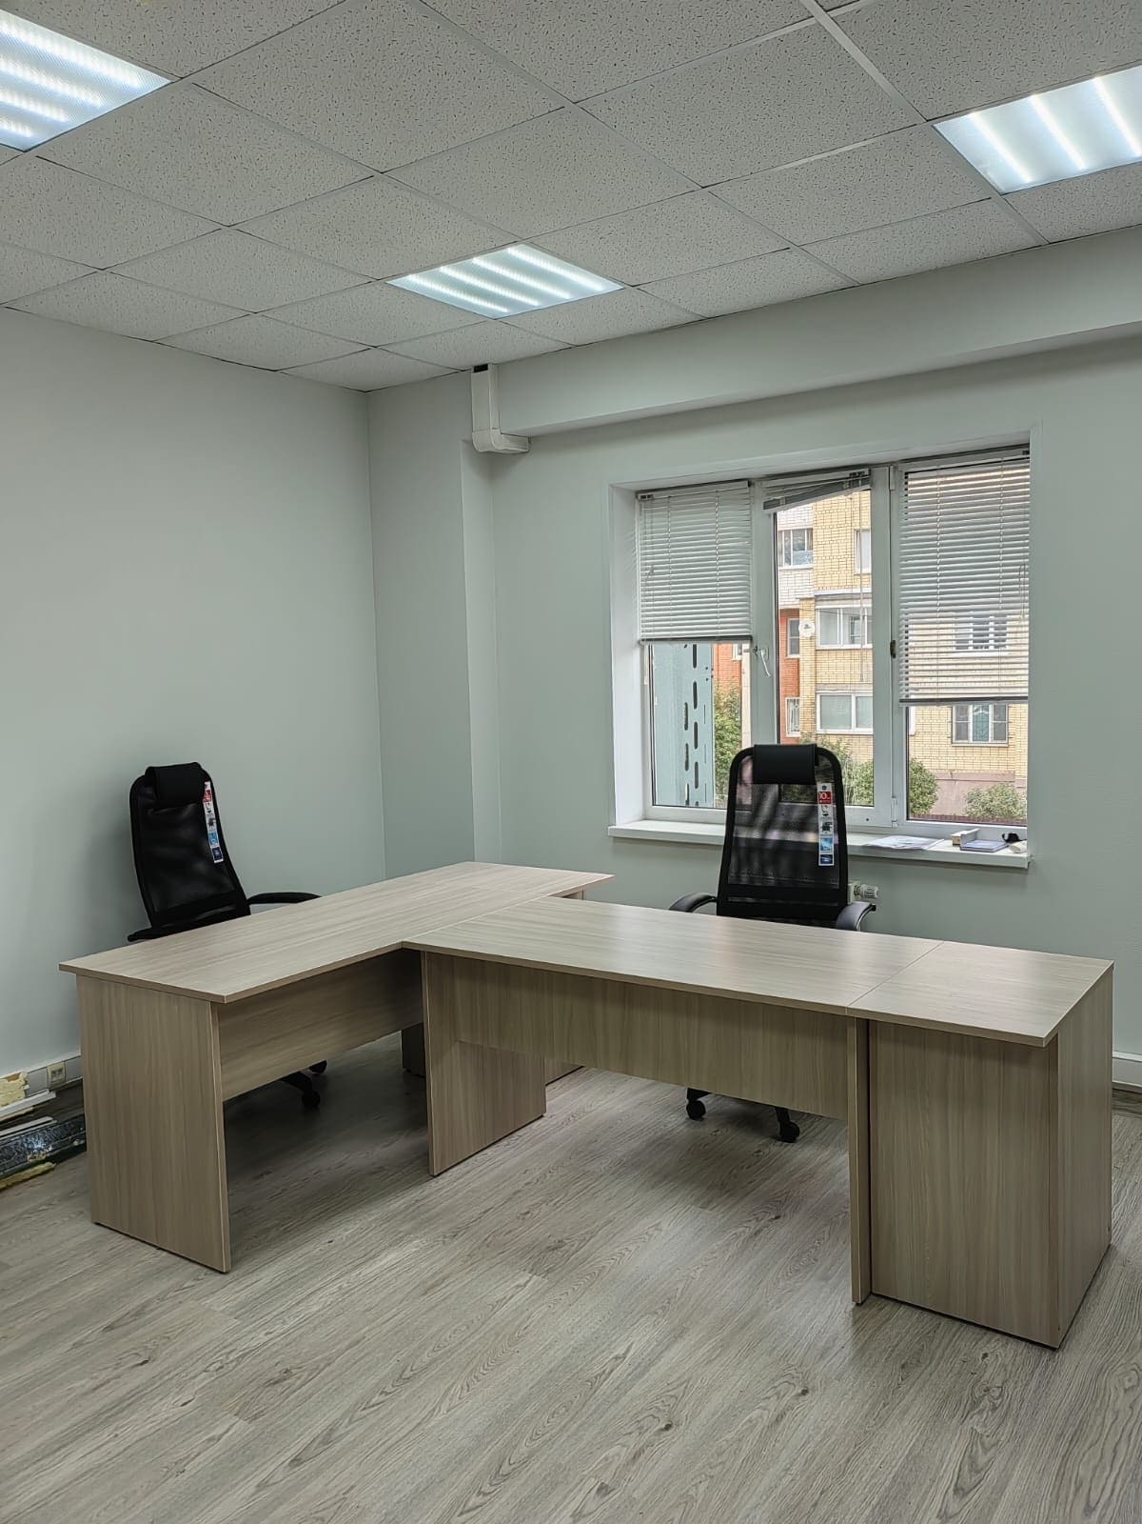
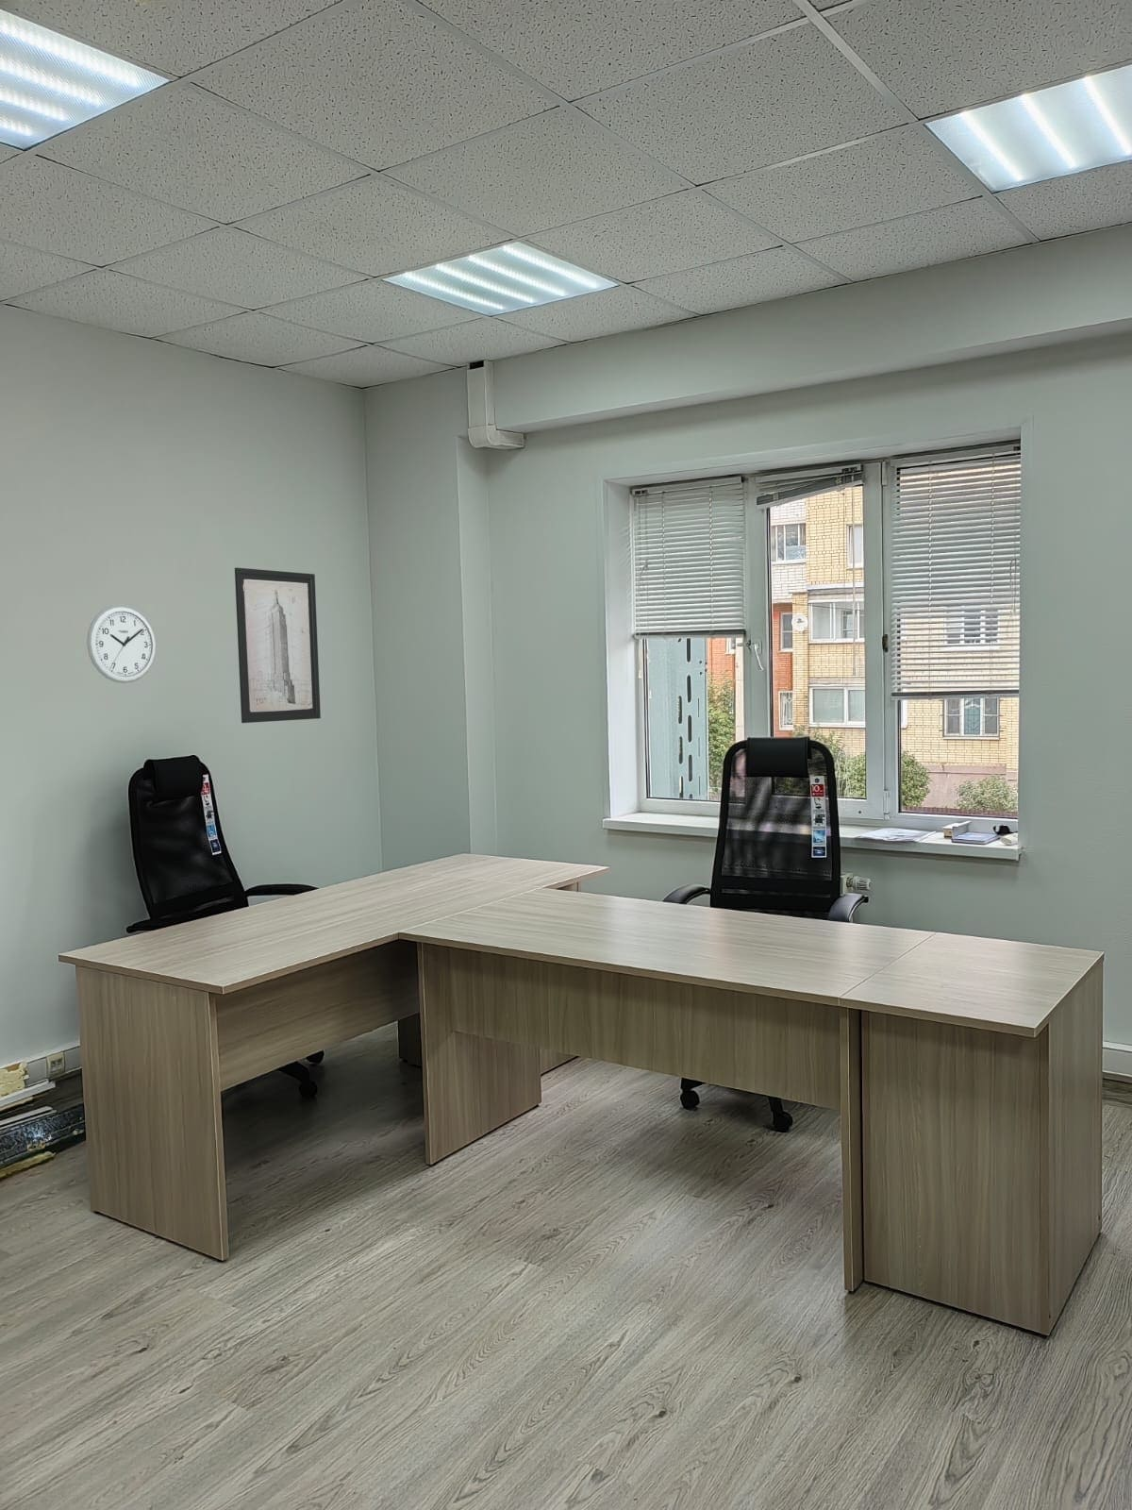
+ wall clock [86,604,157,684]
+ wall art [234,566,322,724]
